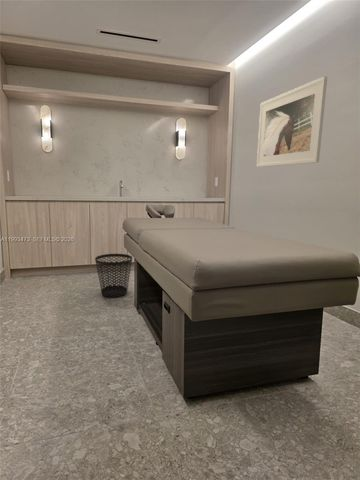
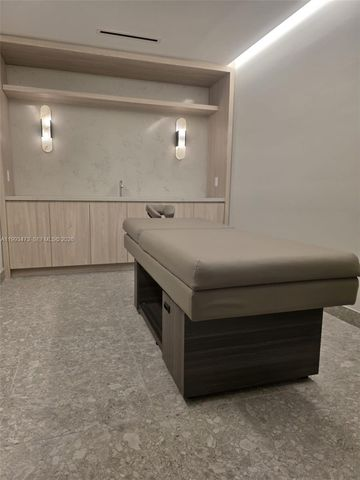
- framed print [256,76,328,168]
- wastebasket [94,253,133,298]
